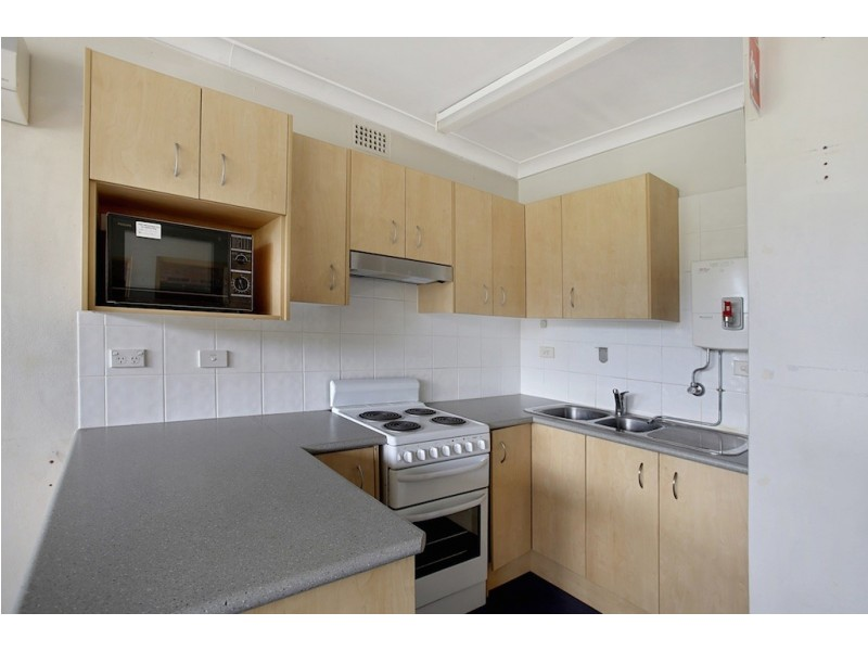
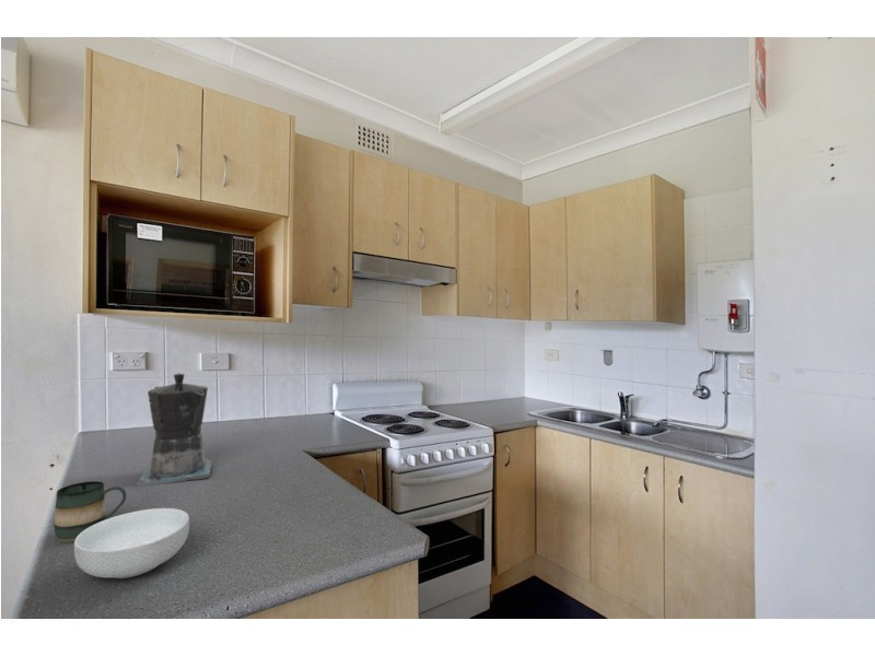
+ cereal bowl [73,507,190,579]
+ mug [52,480,127,543]
+ coffee maker [136,373,213,488]
